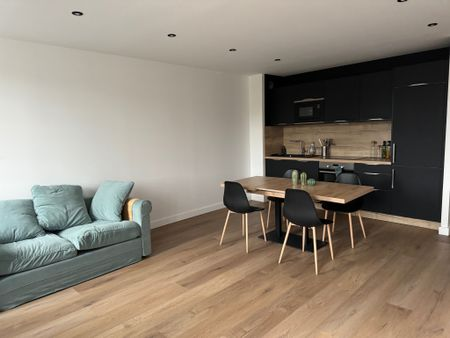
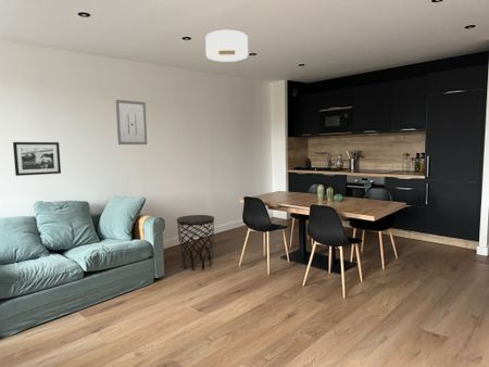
+ picture frame [12,141,62,177]
+ side table [176,214,215,271]
+ wall art [115,99,148,145]
+ ceiling light [204,28,249,63]
